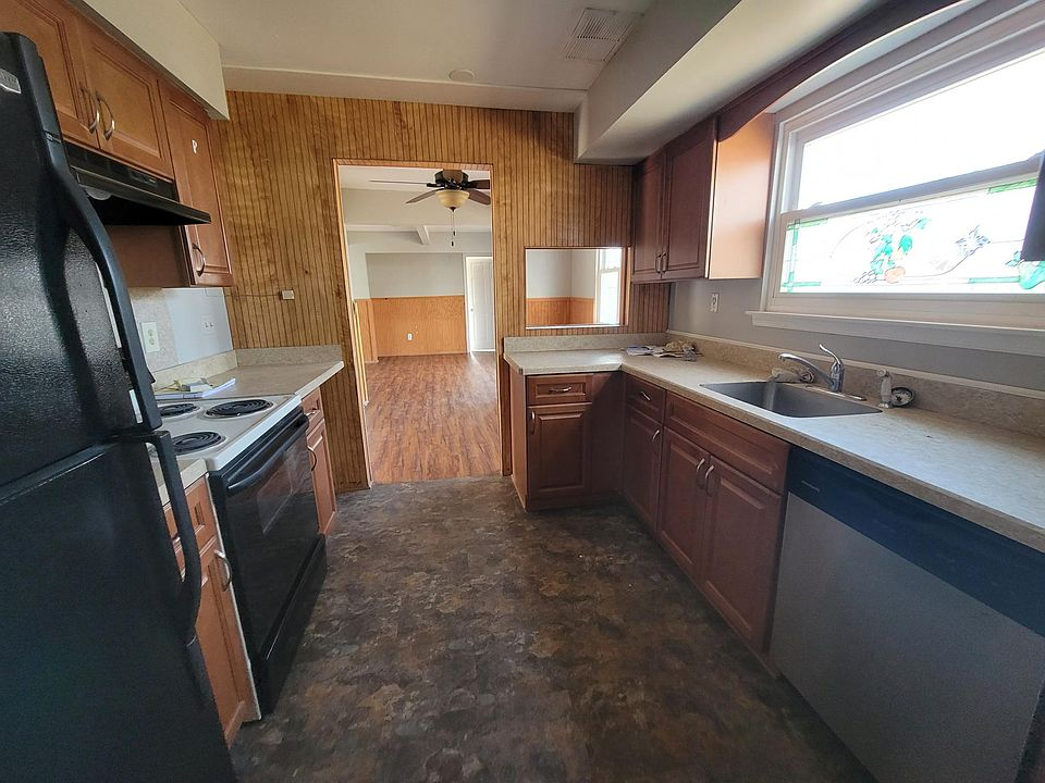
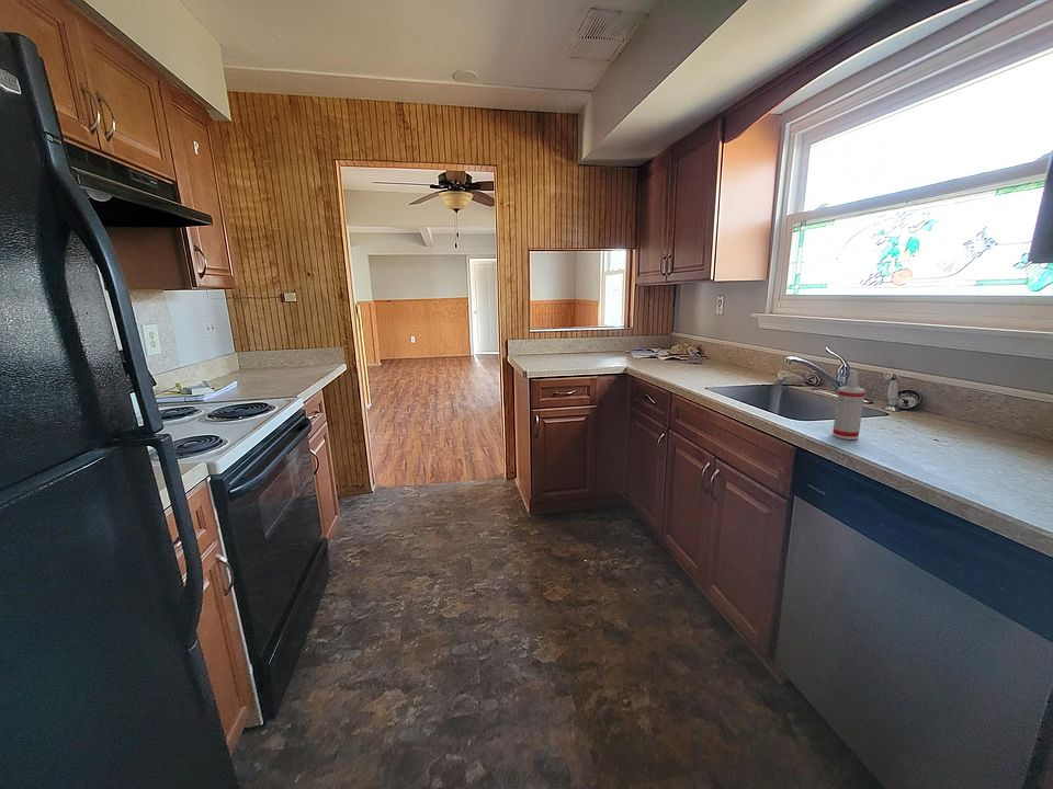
+ spray bottle [831,369,867,441]
